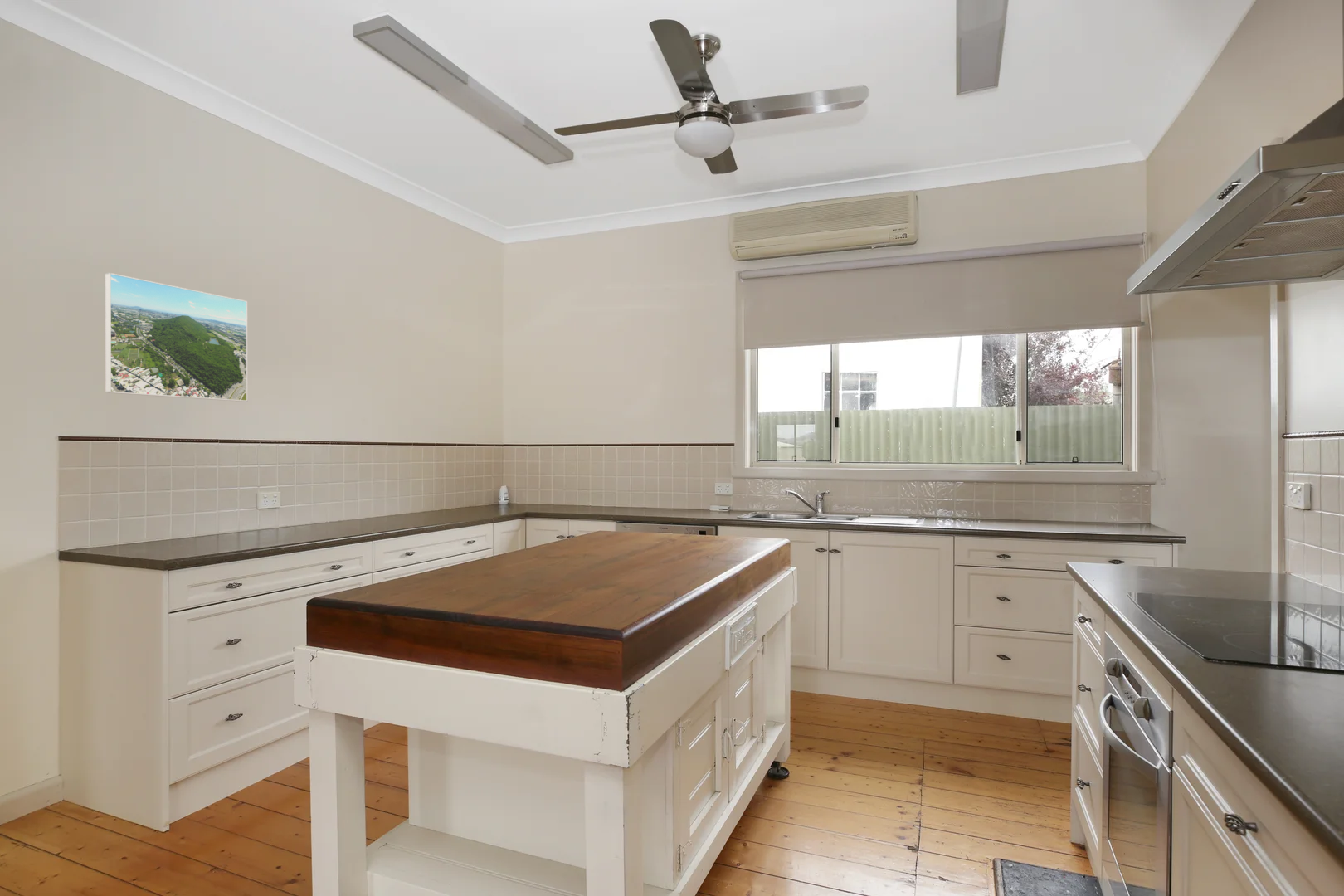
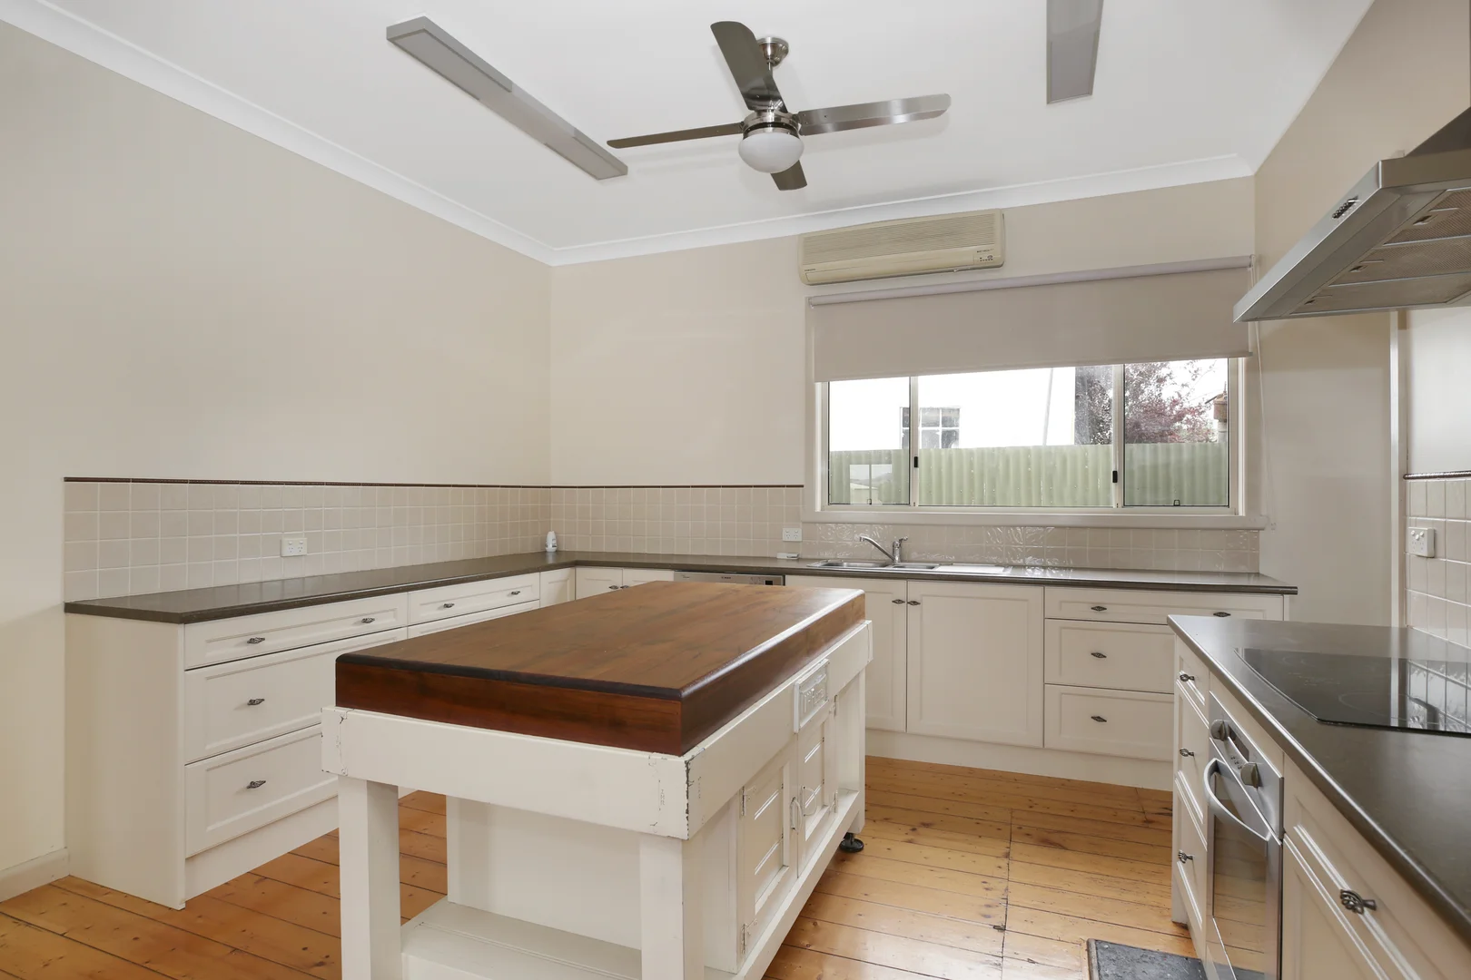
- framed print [104,272,248,402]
